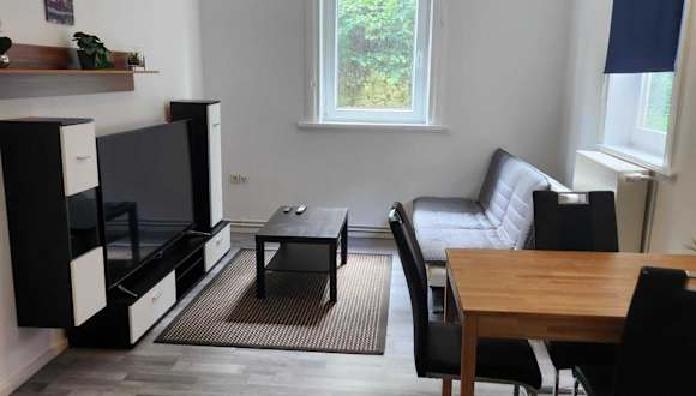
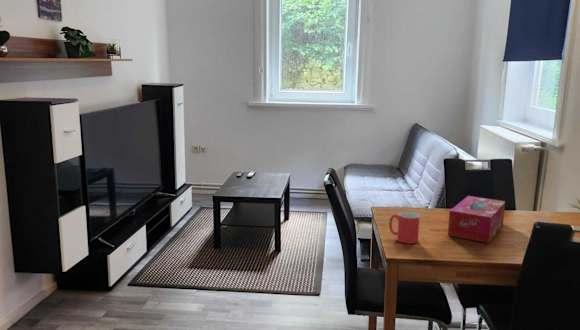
+ tissue box [447,195,506,244]
+ mug [388,211,421,245]
